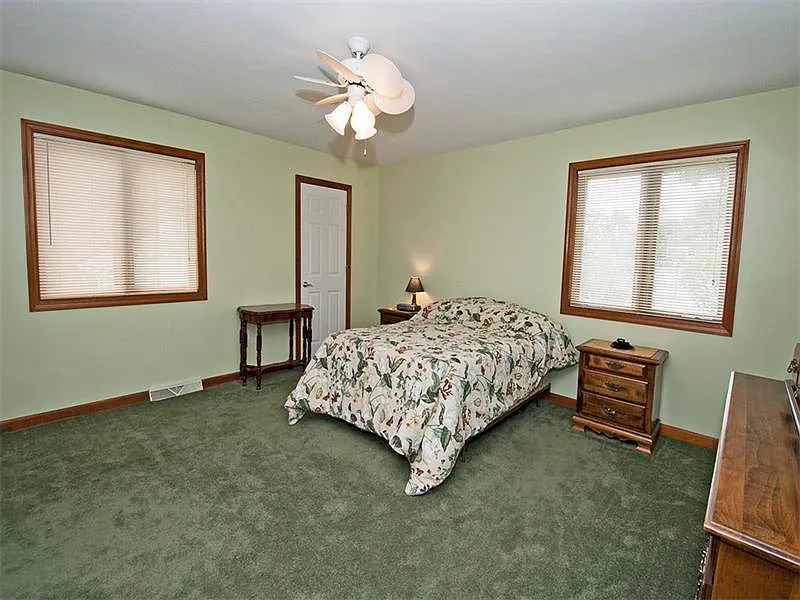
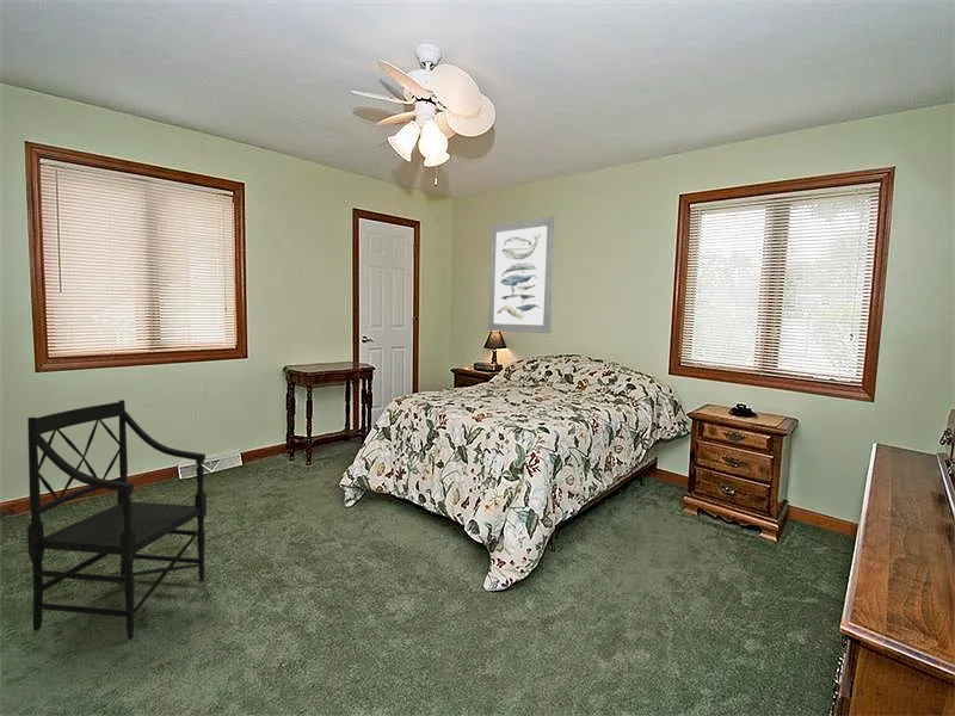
+ armchair [26,399,208,641]
+ wall art [487,215,556,334]
